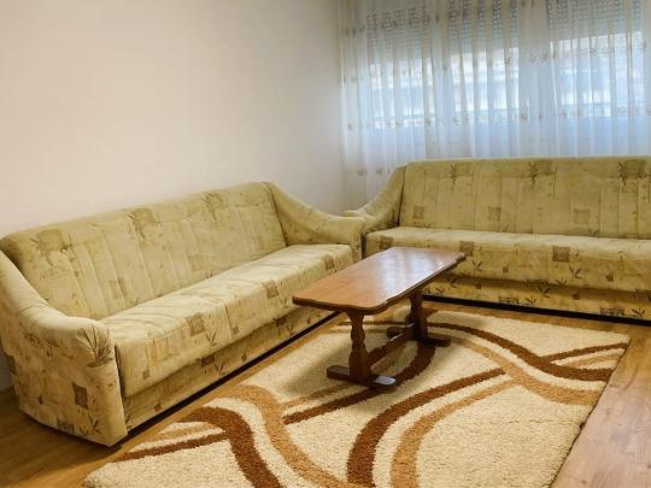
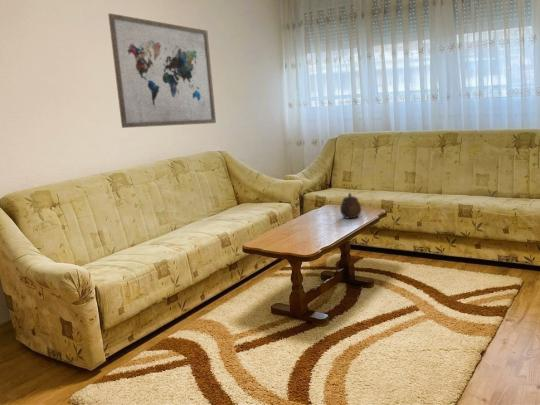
+ wall art [107,12,217,129]
+ teapot [339,192,362,220]
